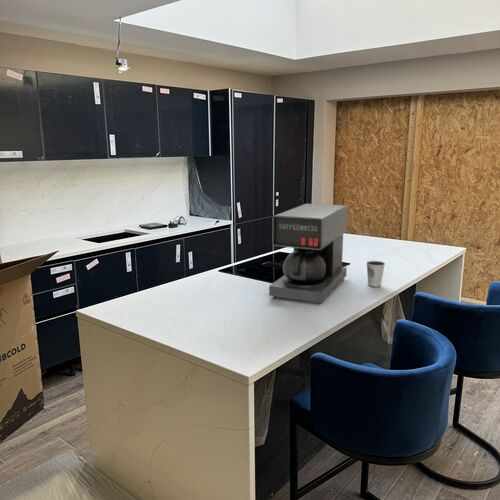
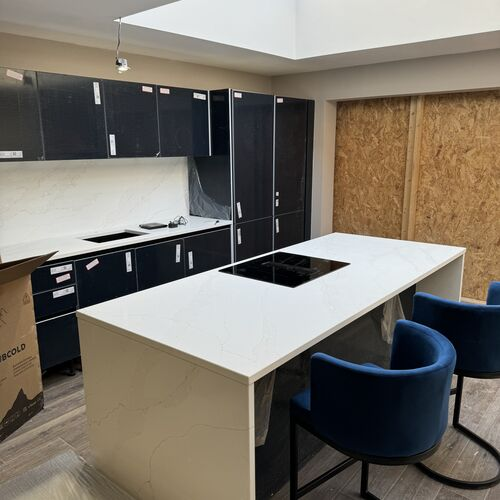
- coffee maker [268,203,349,305]
- dixie cup [365,260,386,288]
